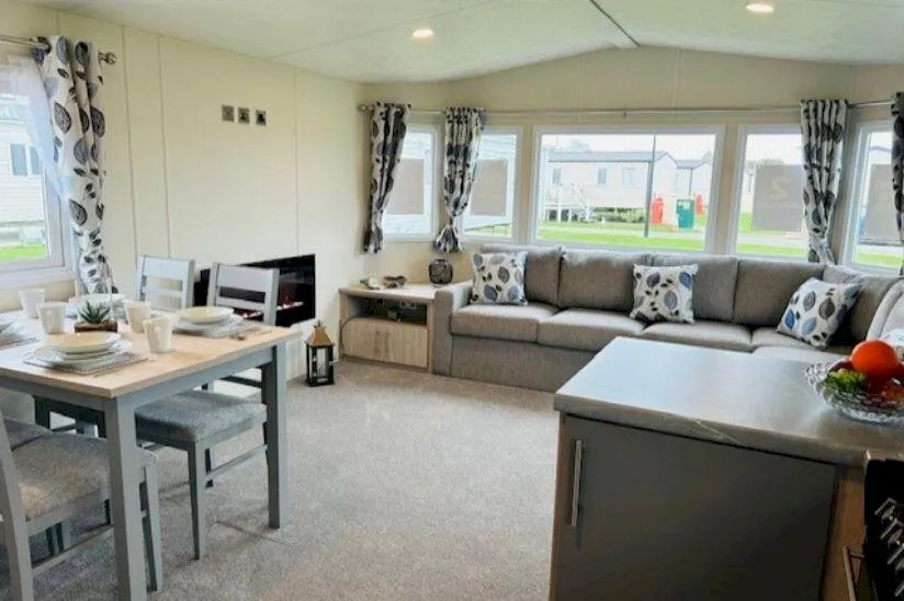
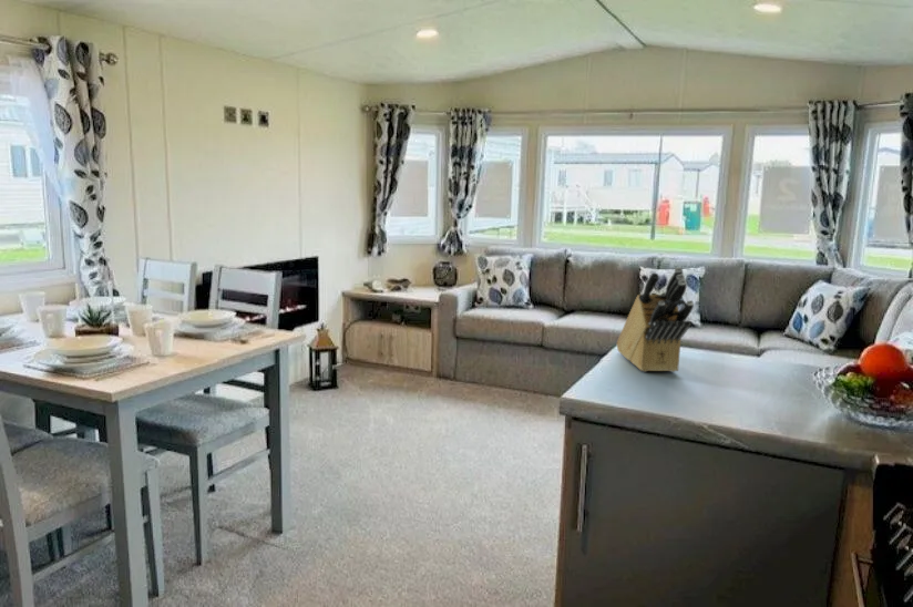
+ knife block [616,266,695,373]
